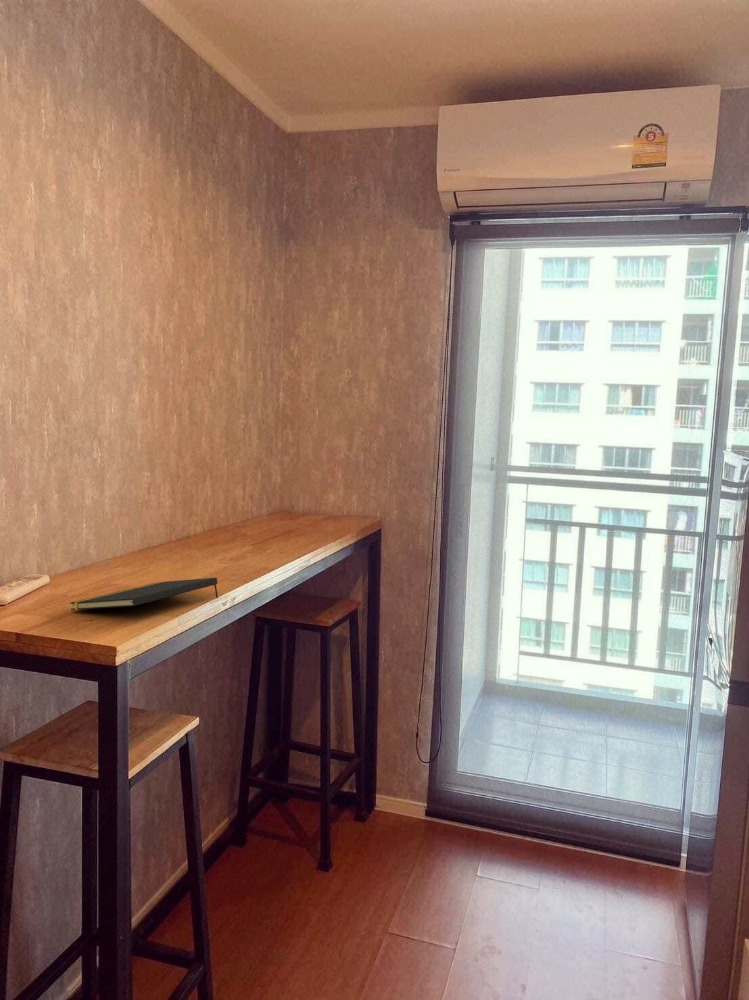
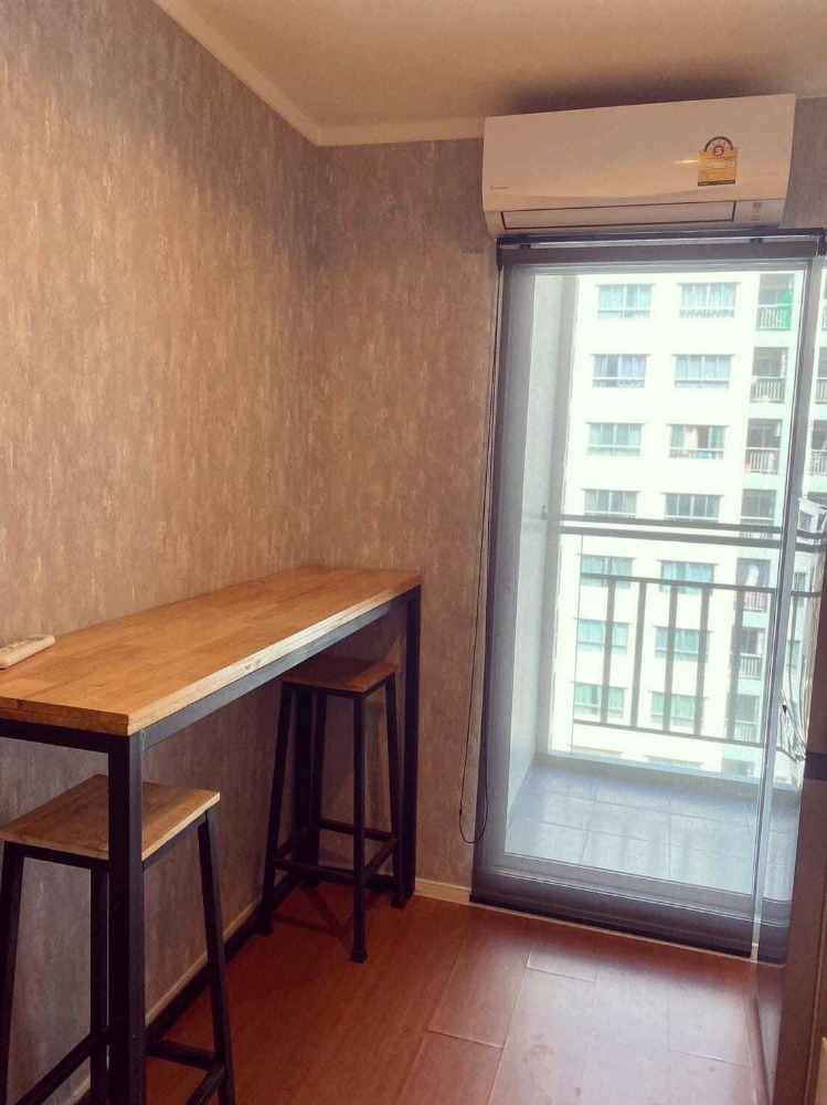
- notepad [69,577,219,611]
